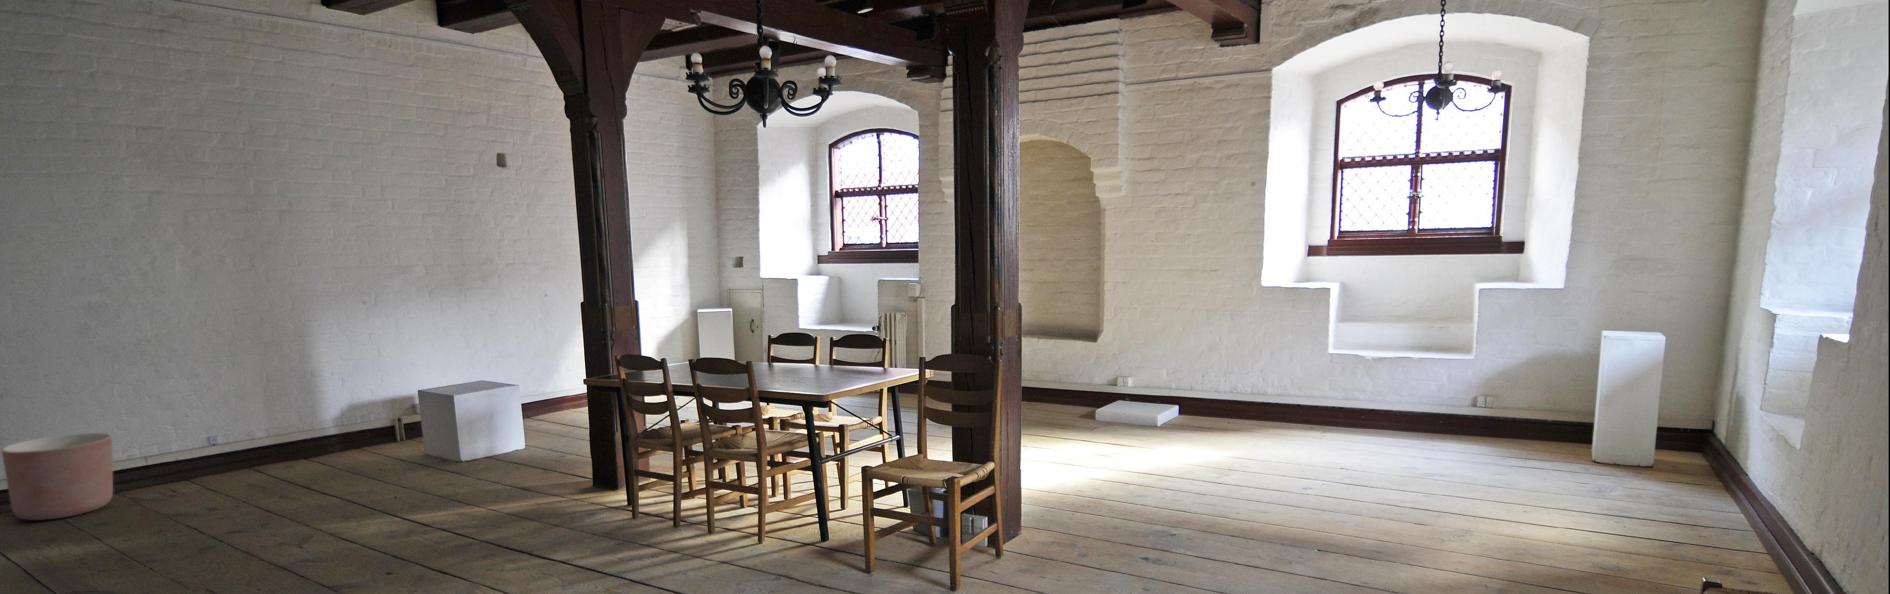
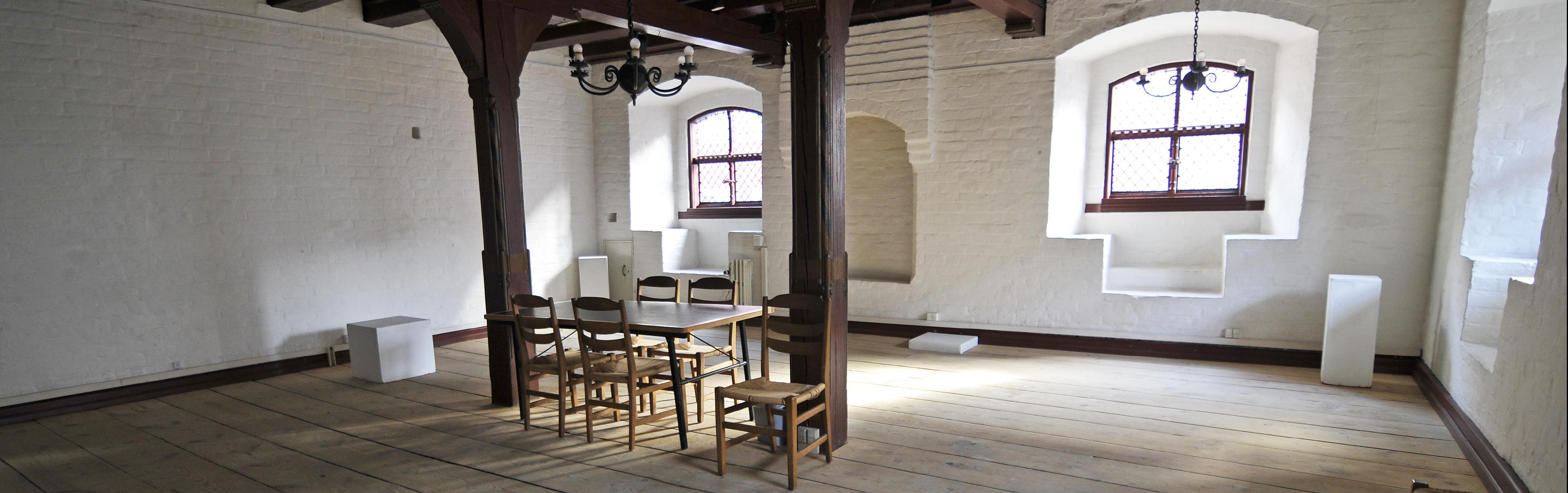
- planter [1,433,113,521]
